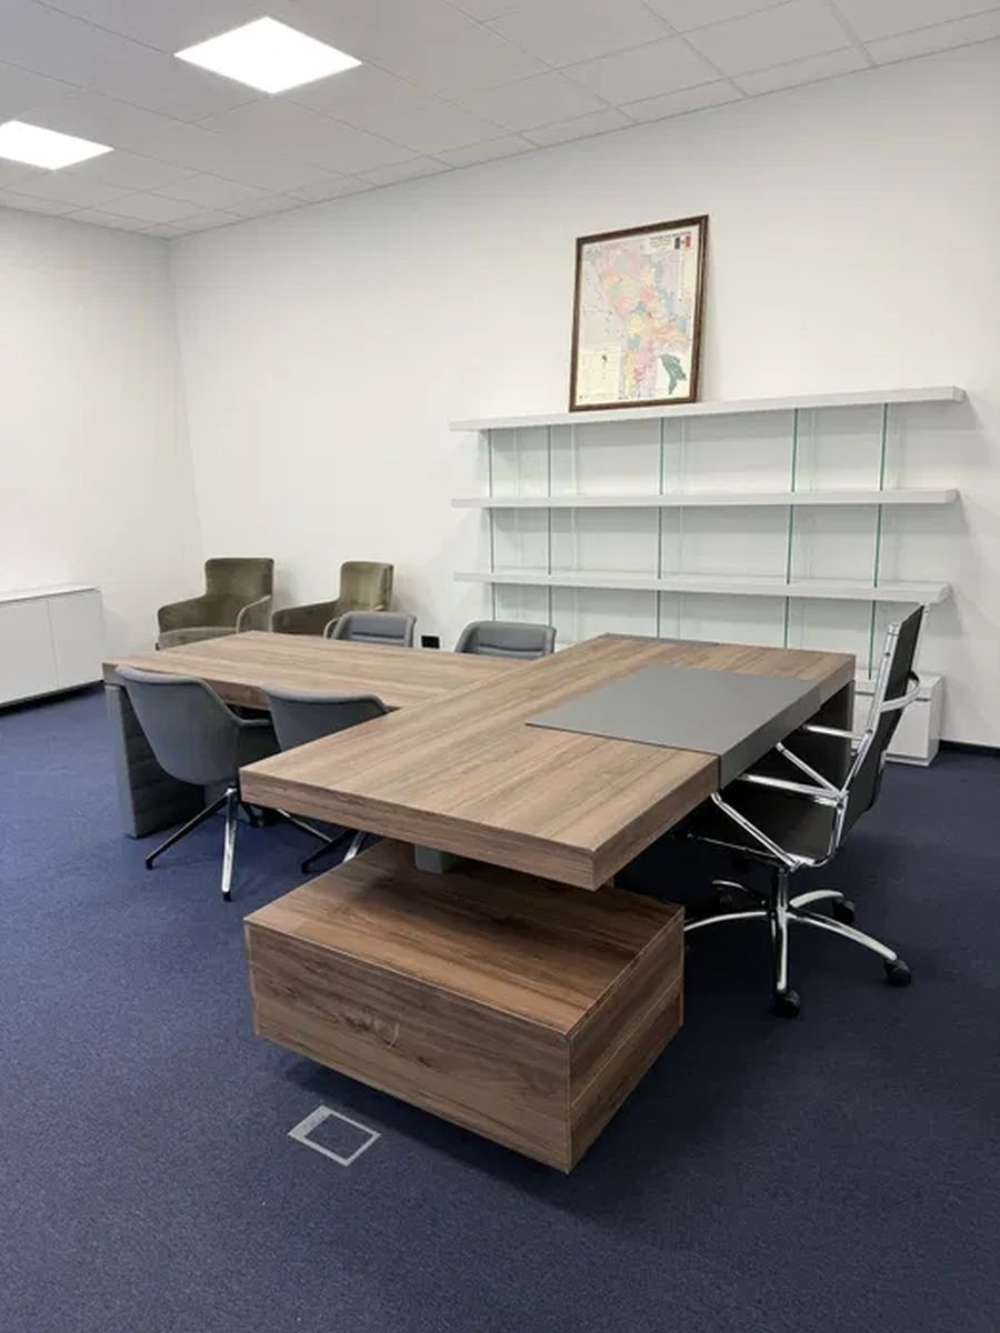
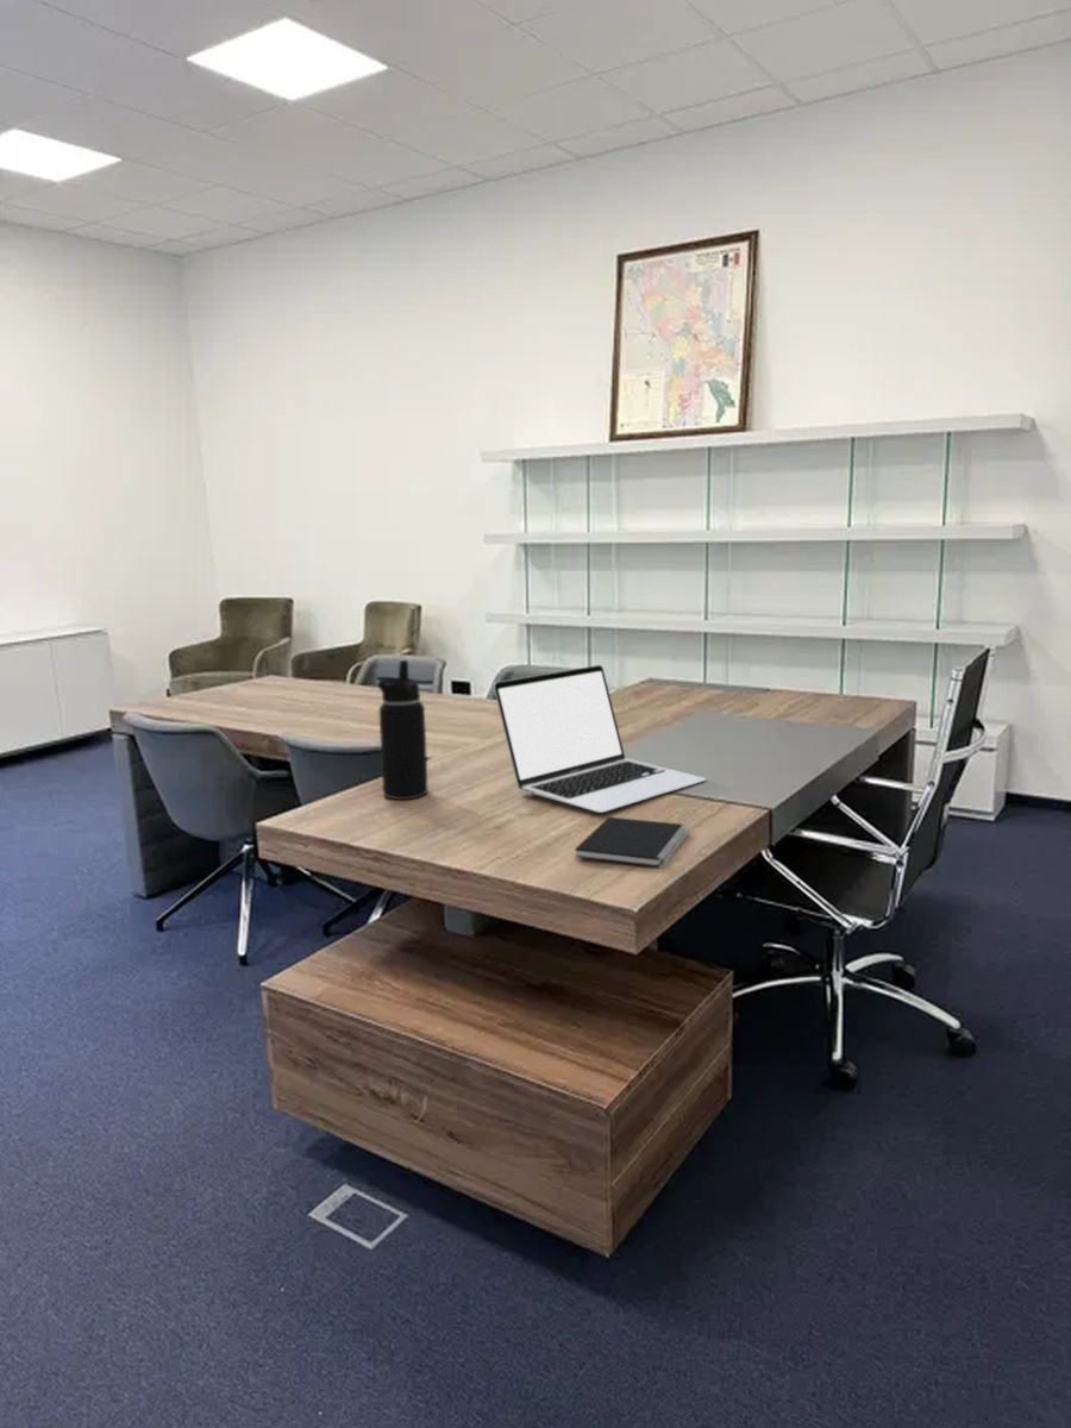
+ laptop [493,664,707,814]
+ water bottle [376,659,430,801]
+ notebook [575,816,691,869]
